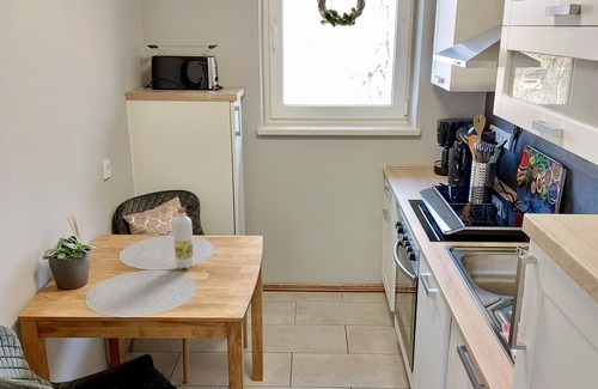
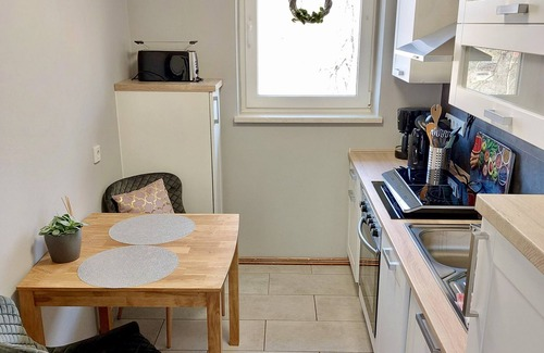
- beverage bottle [172,206,195,271]
